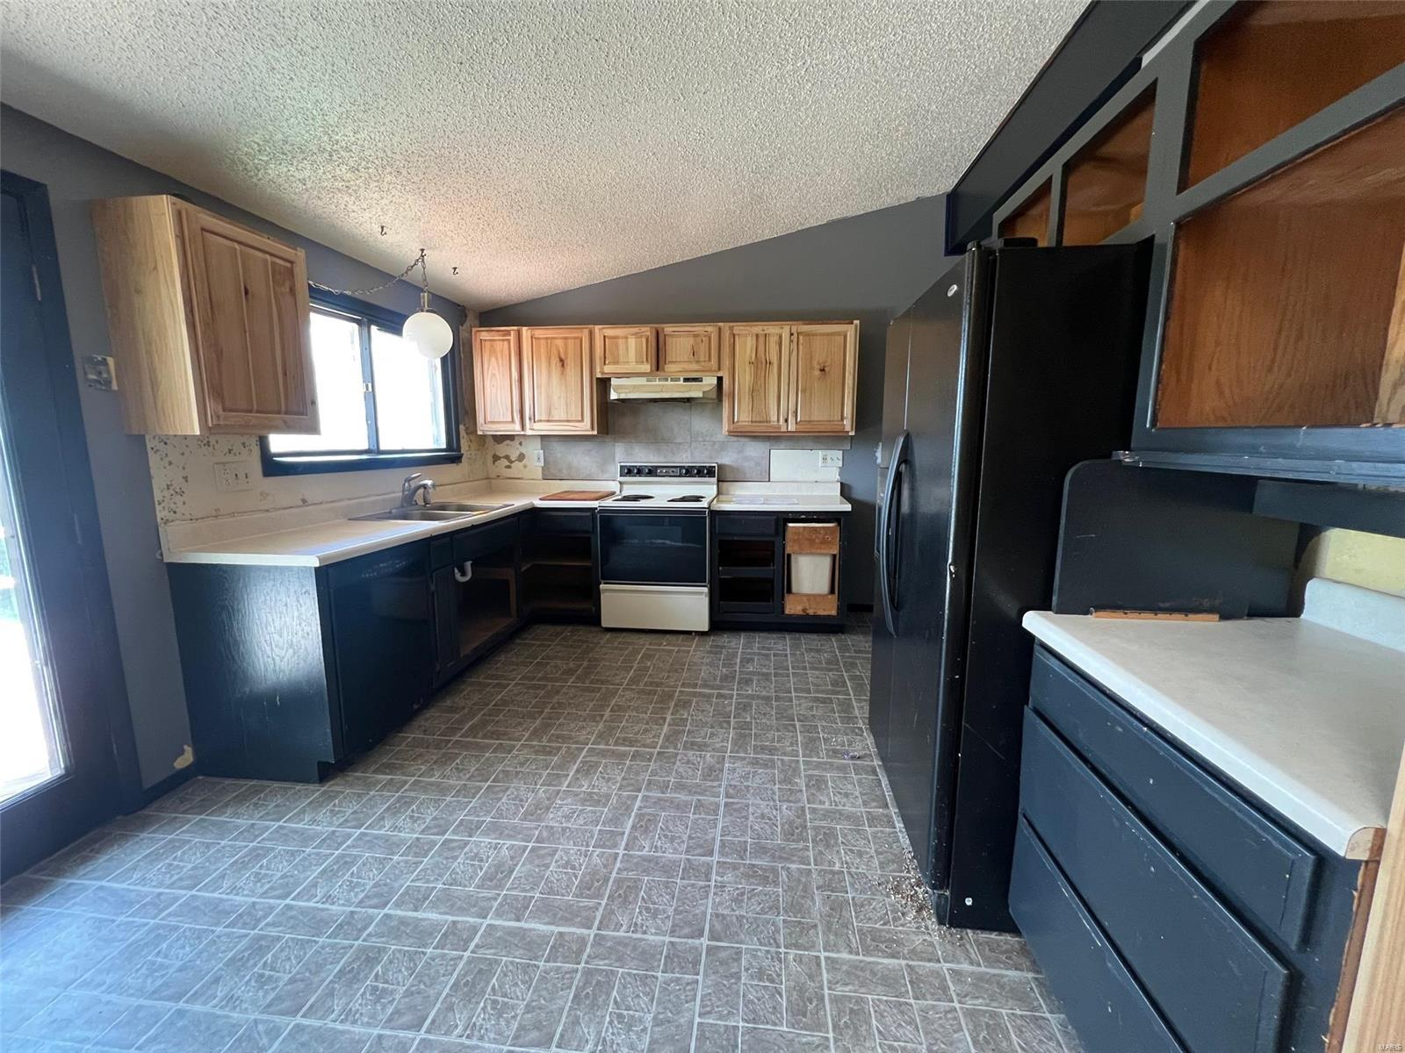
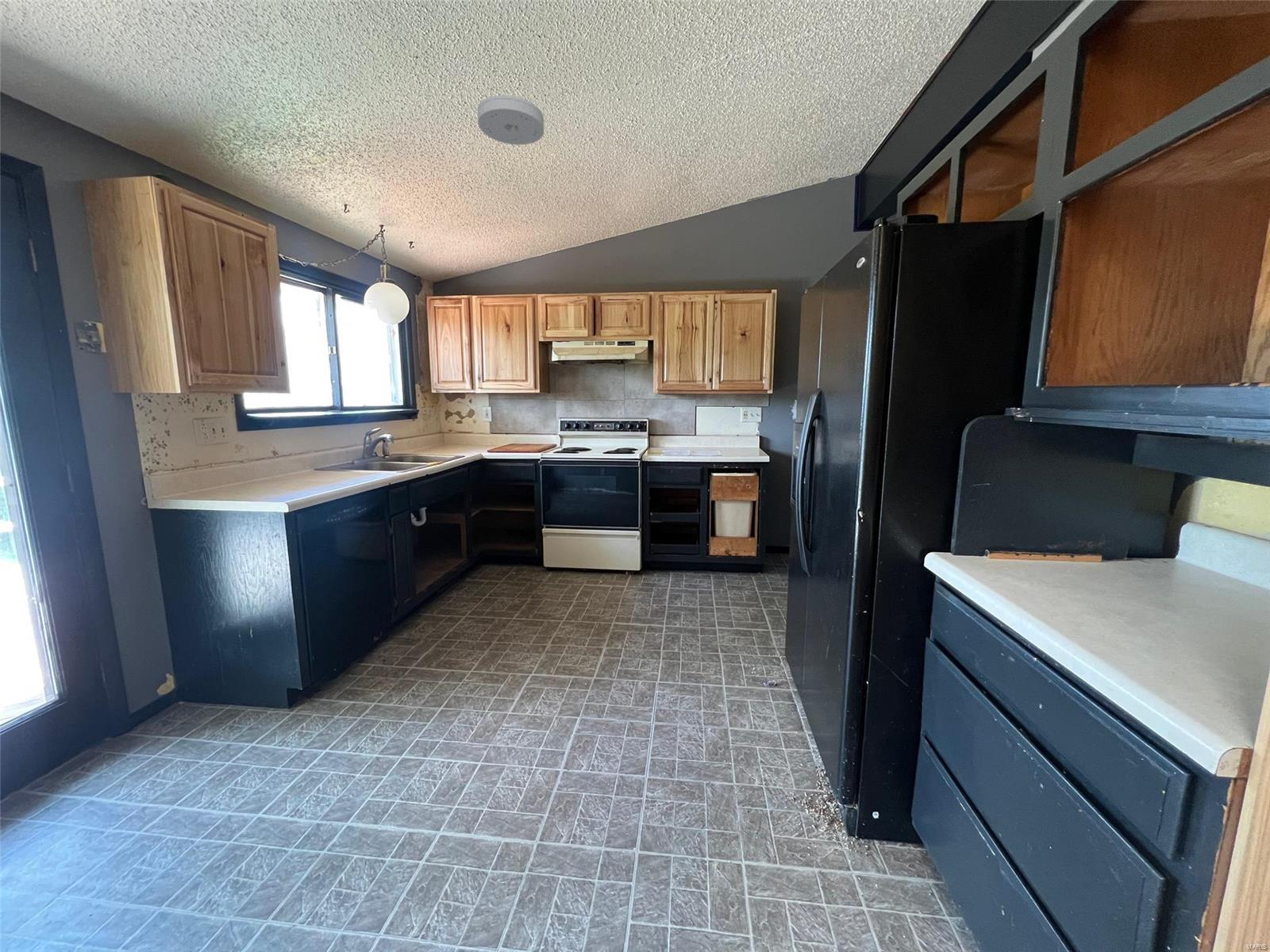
+ smoke detector [477,94,545,145]
